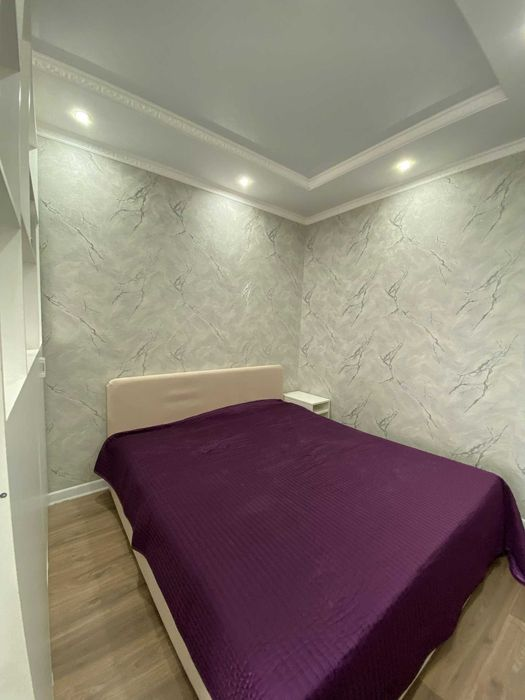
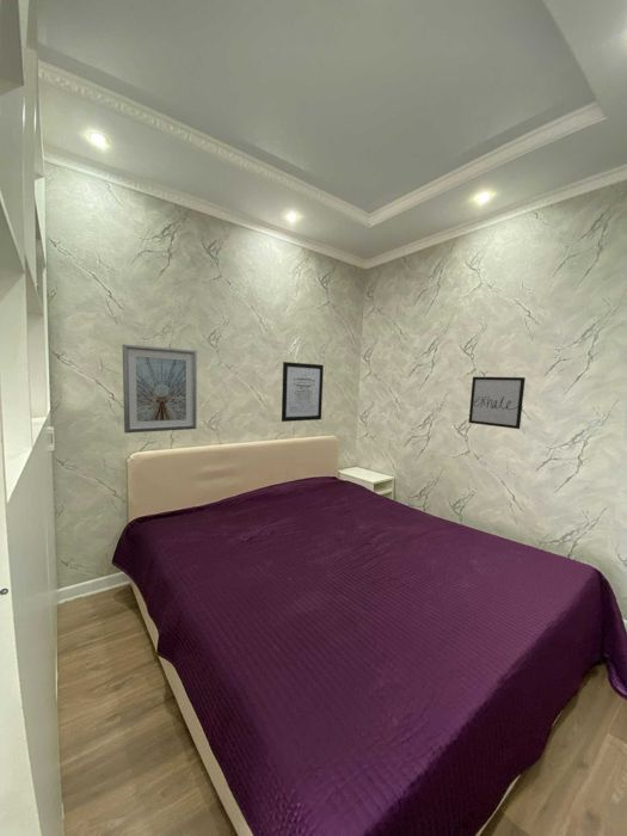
+ picture frame [122,343,198,434]
+ wall art [281,361,325,423]
+ wall art [468,376,527,430]
